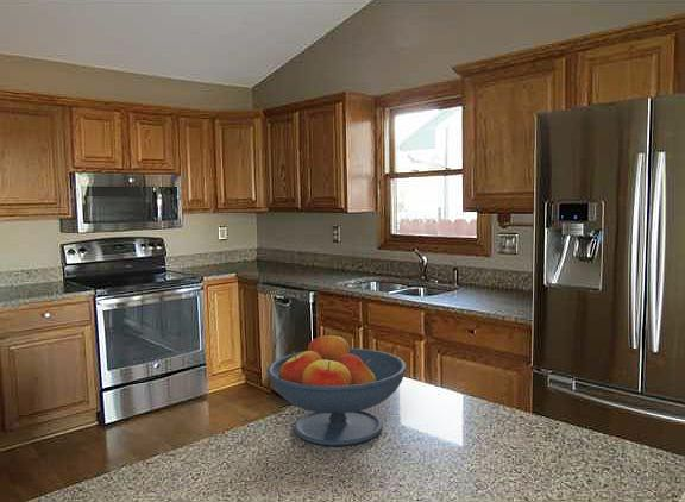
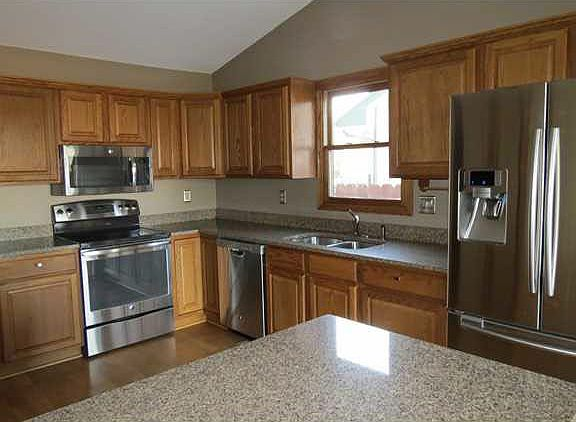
- fruit bowl [265,332,408,446]
